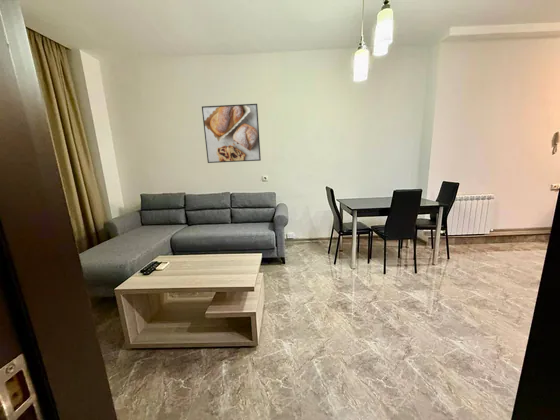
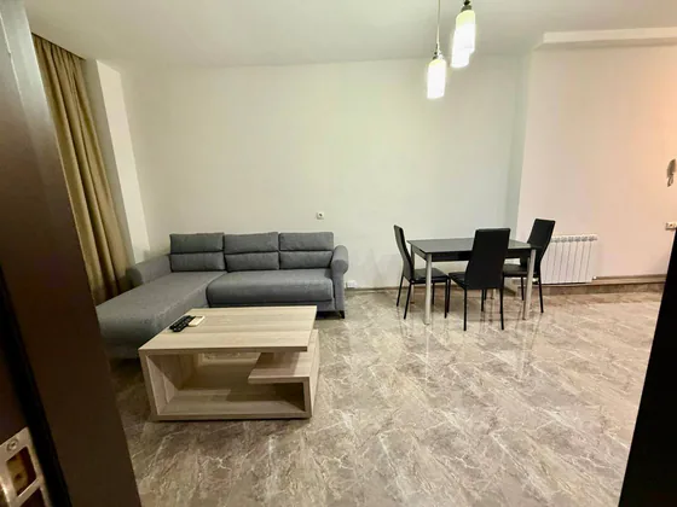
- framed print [201,103,262,164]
